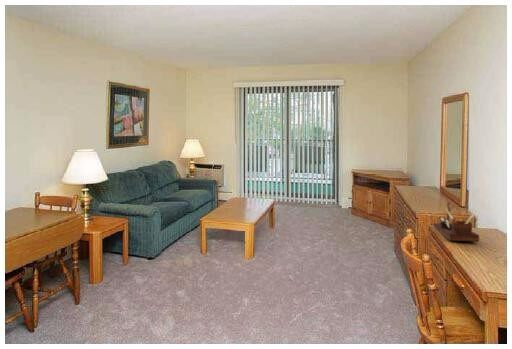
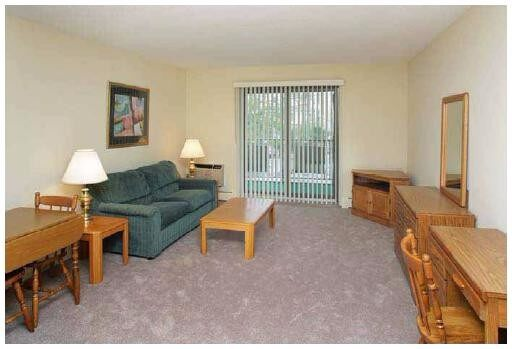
- desk organizer [432,200,480,243]
